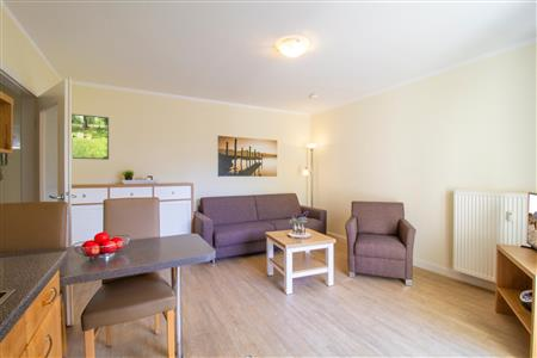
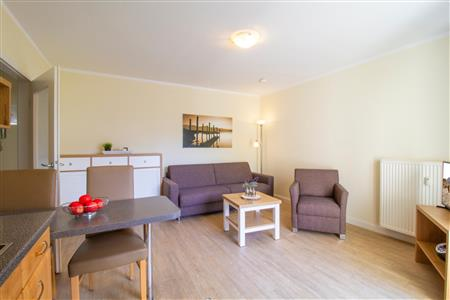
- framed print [70,112,110,161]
